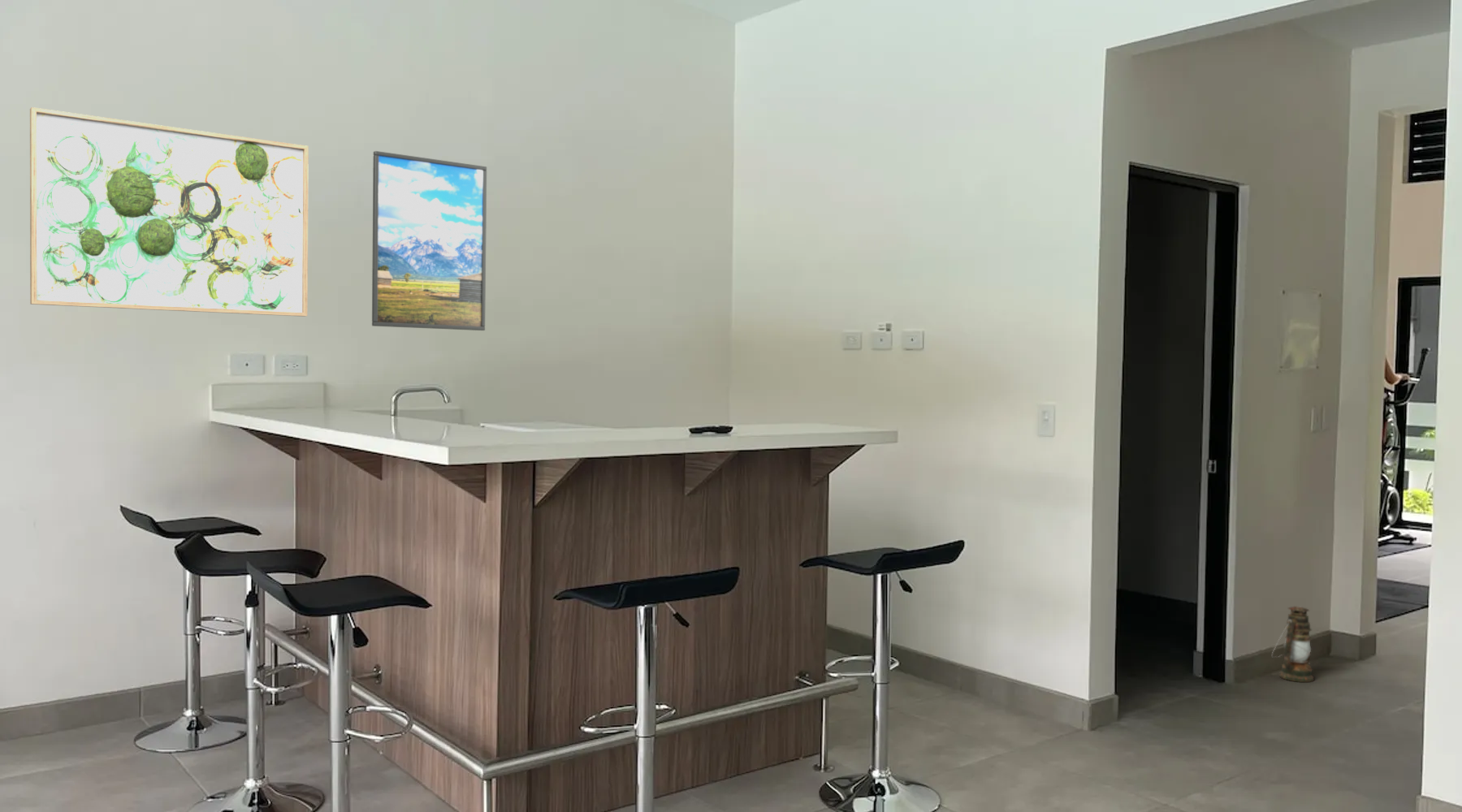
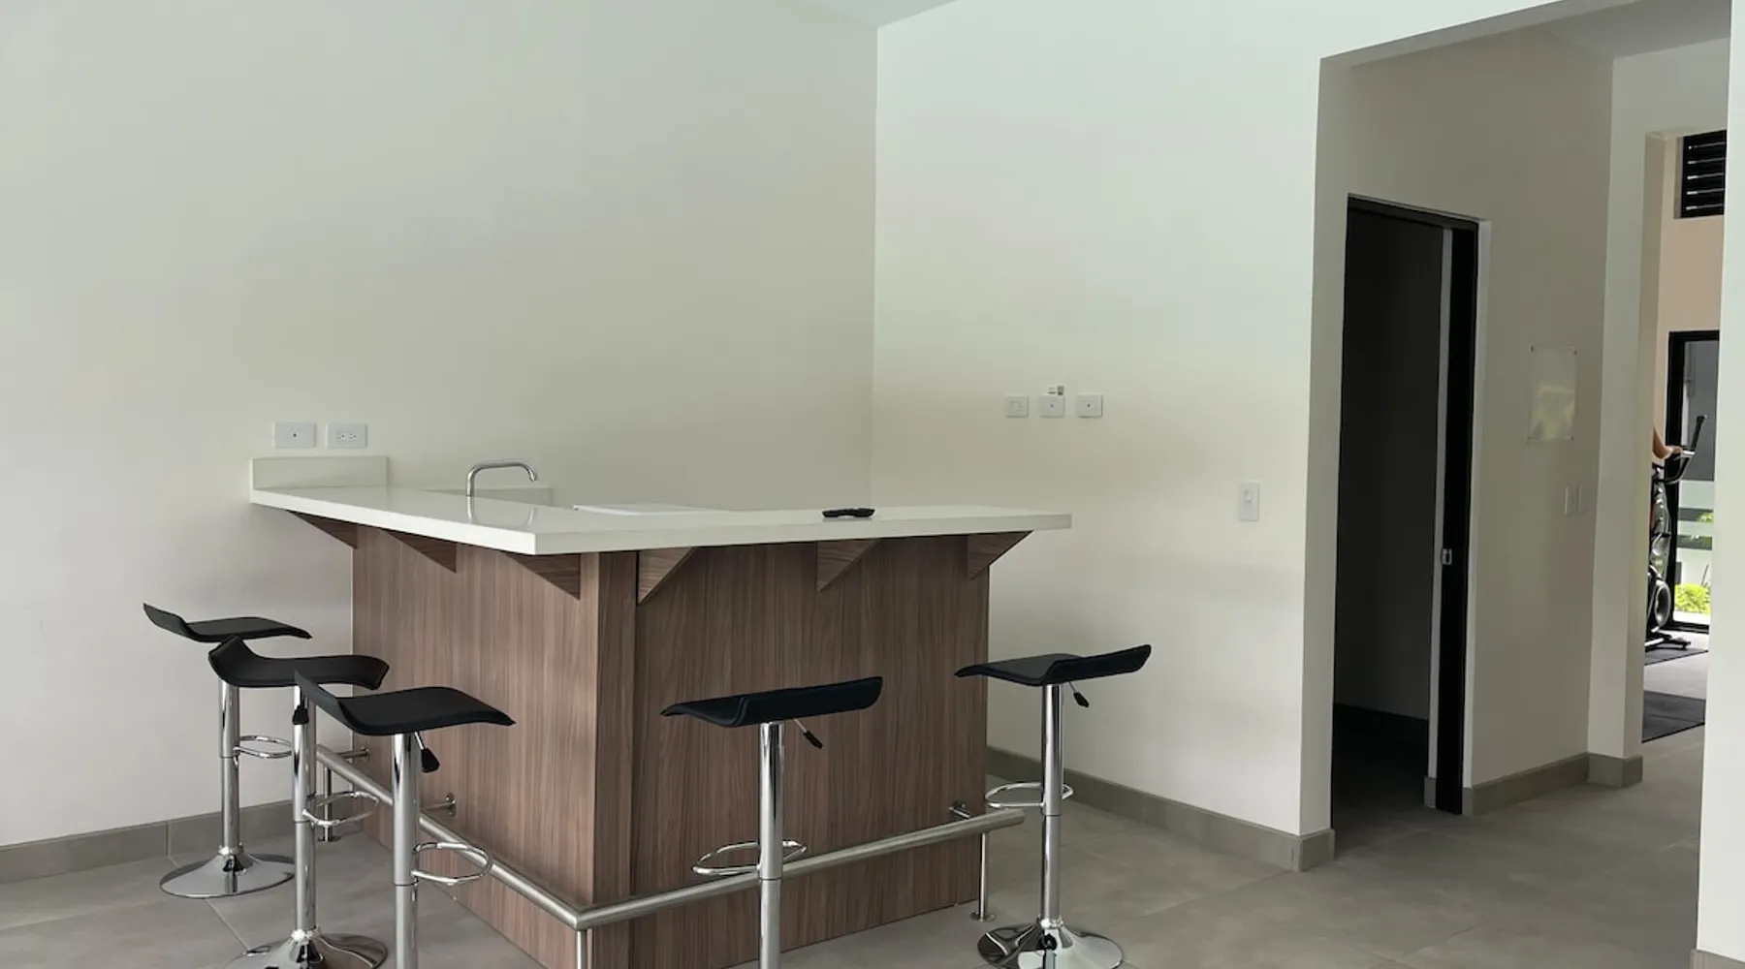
- wall art [29,106,309,317]
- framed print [371,150,487,331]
- lantern [1271,606,1315,683]
